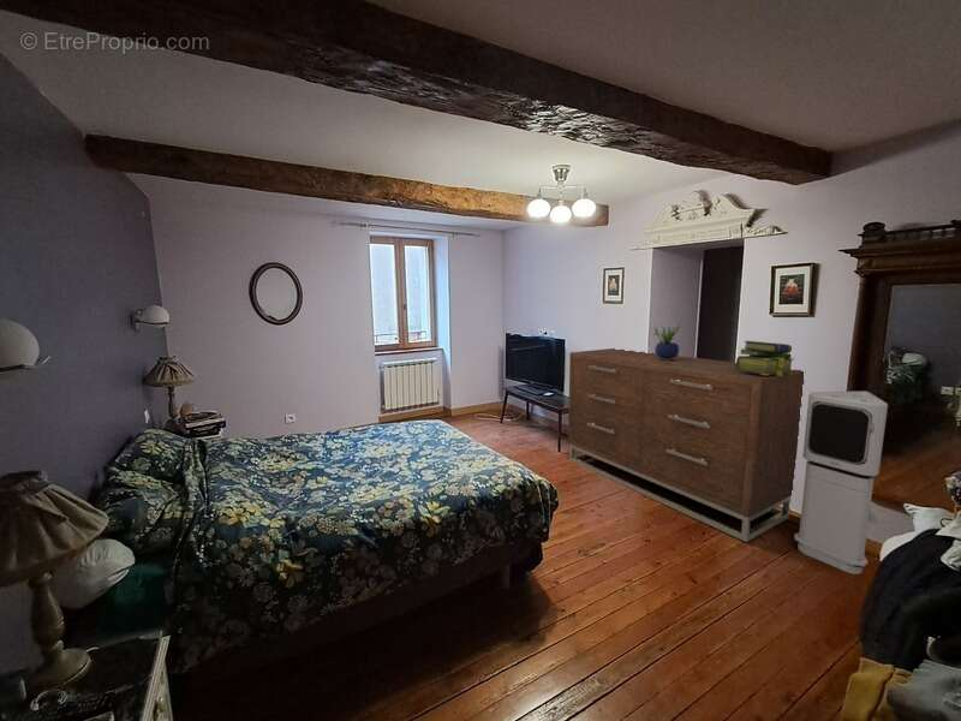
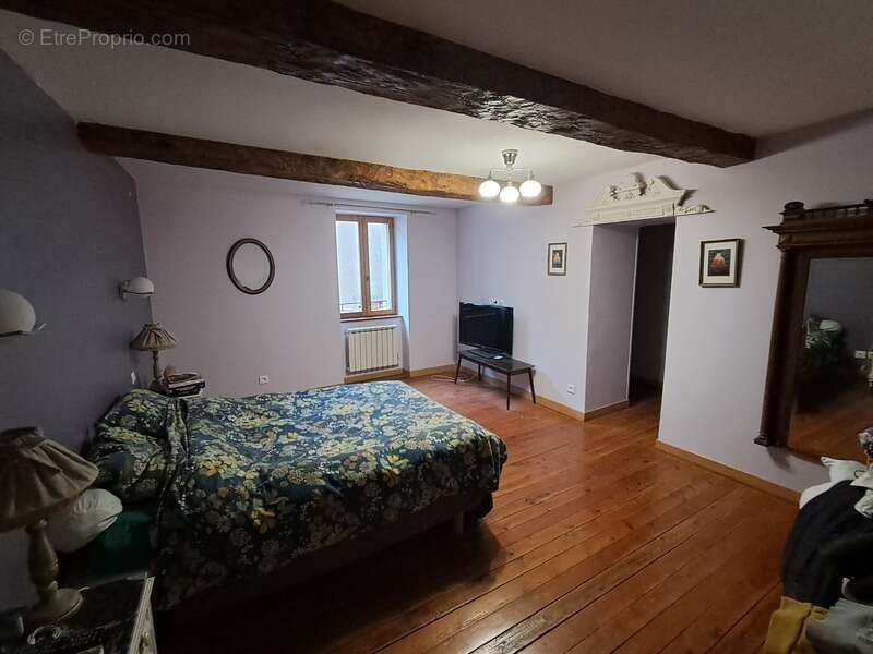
- dresser [567,347,805,543]
- stack of books [735,340,795,376]
- air purifier [793,391,889,576]
- potted plant [651,323,681,360]
